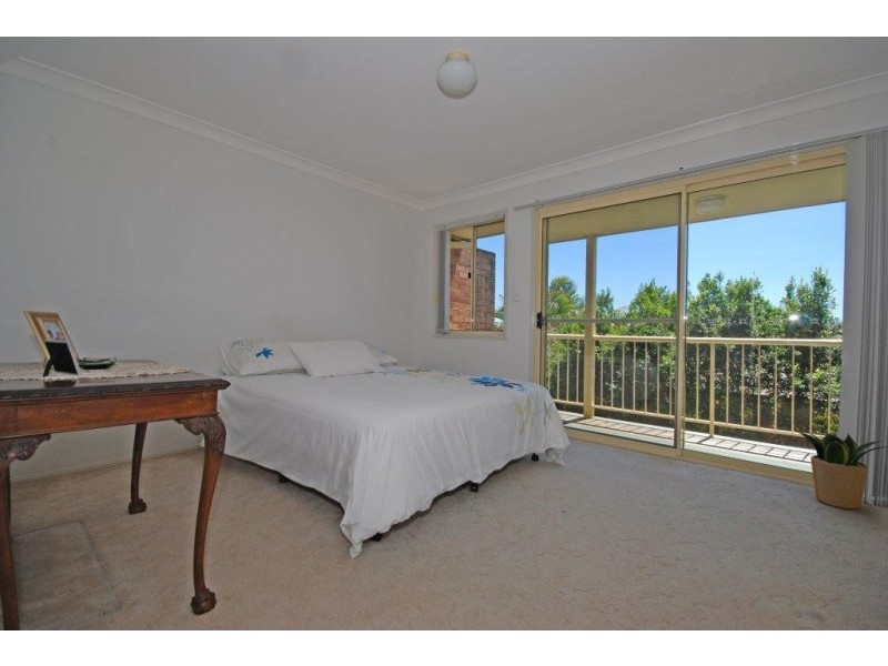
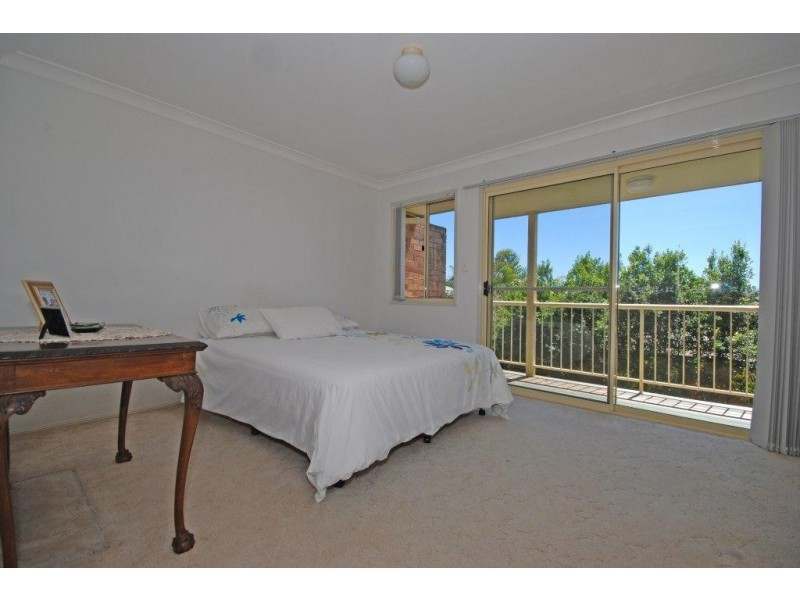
- potted plant [795,425,888,511]
